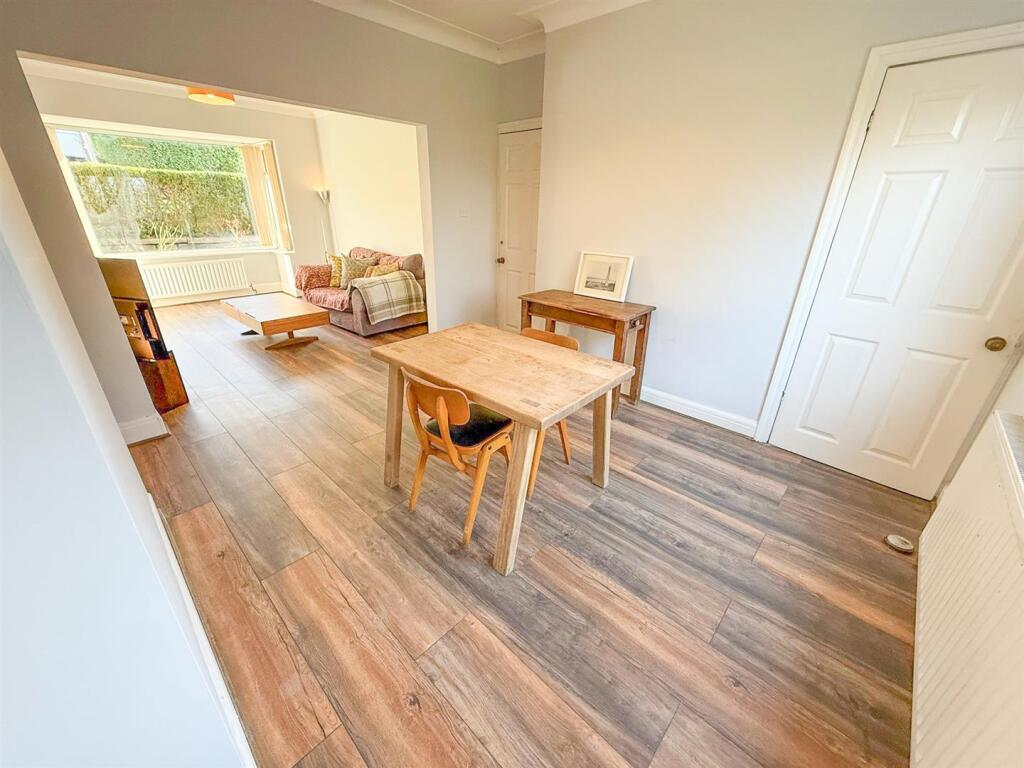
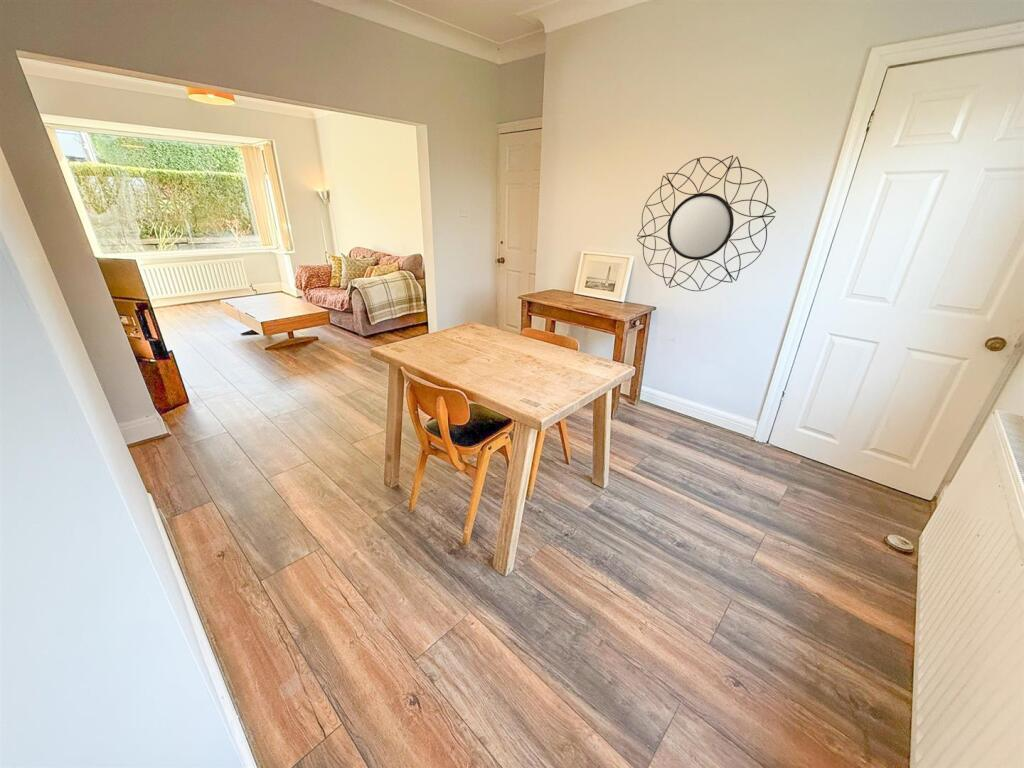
+ home mirror [636,154,777,292]
